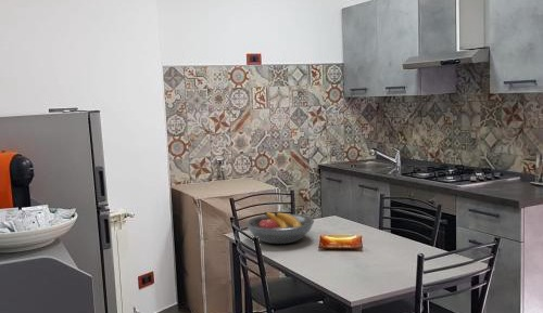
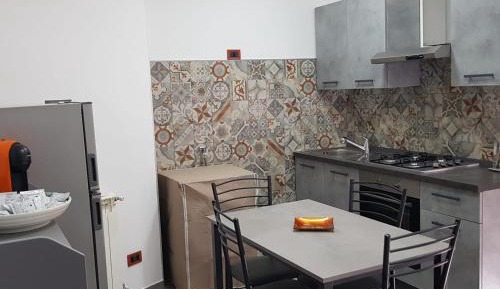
- fruit bowl [244,211,315,245]
